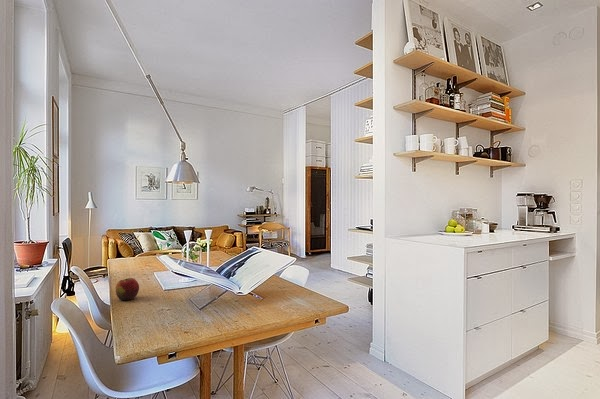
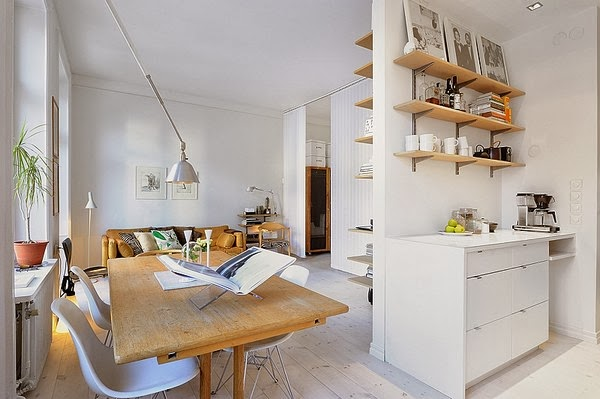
- apple [115,277,140,301]
